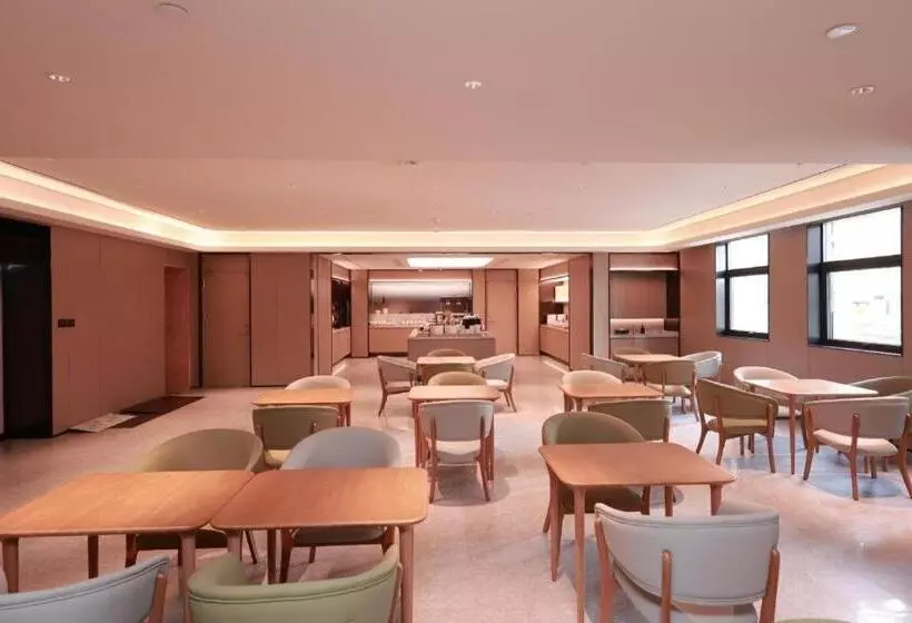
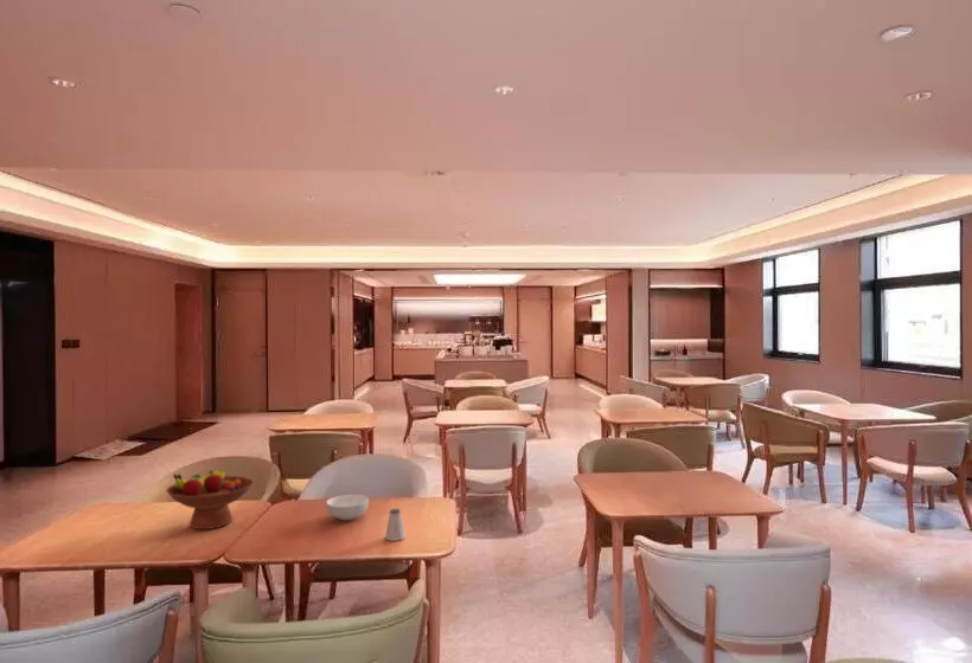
+ cereal bowl [326,494,370,521]
+ fruit bowl [165,469,255,530]
+ saltshaker [384,508,407,542]
